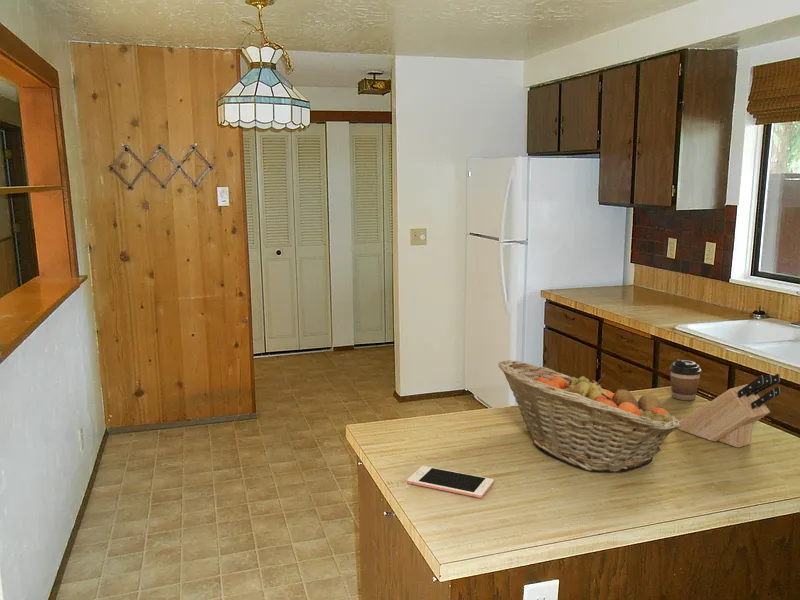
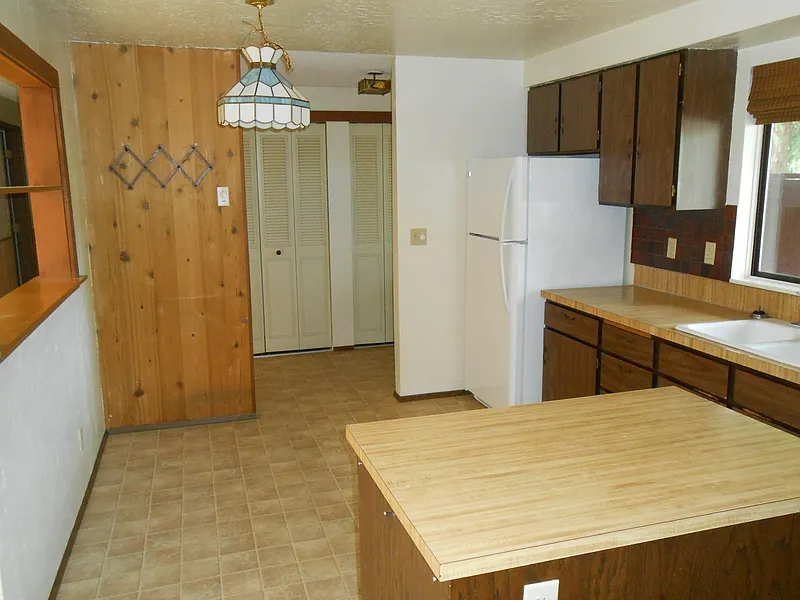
- coffee cup [669,359,702,401]
- fruit basket [497,359,681,473]
- knife block [677,372,782,449]
- cell phone [406,465,495,499]
